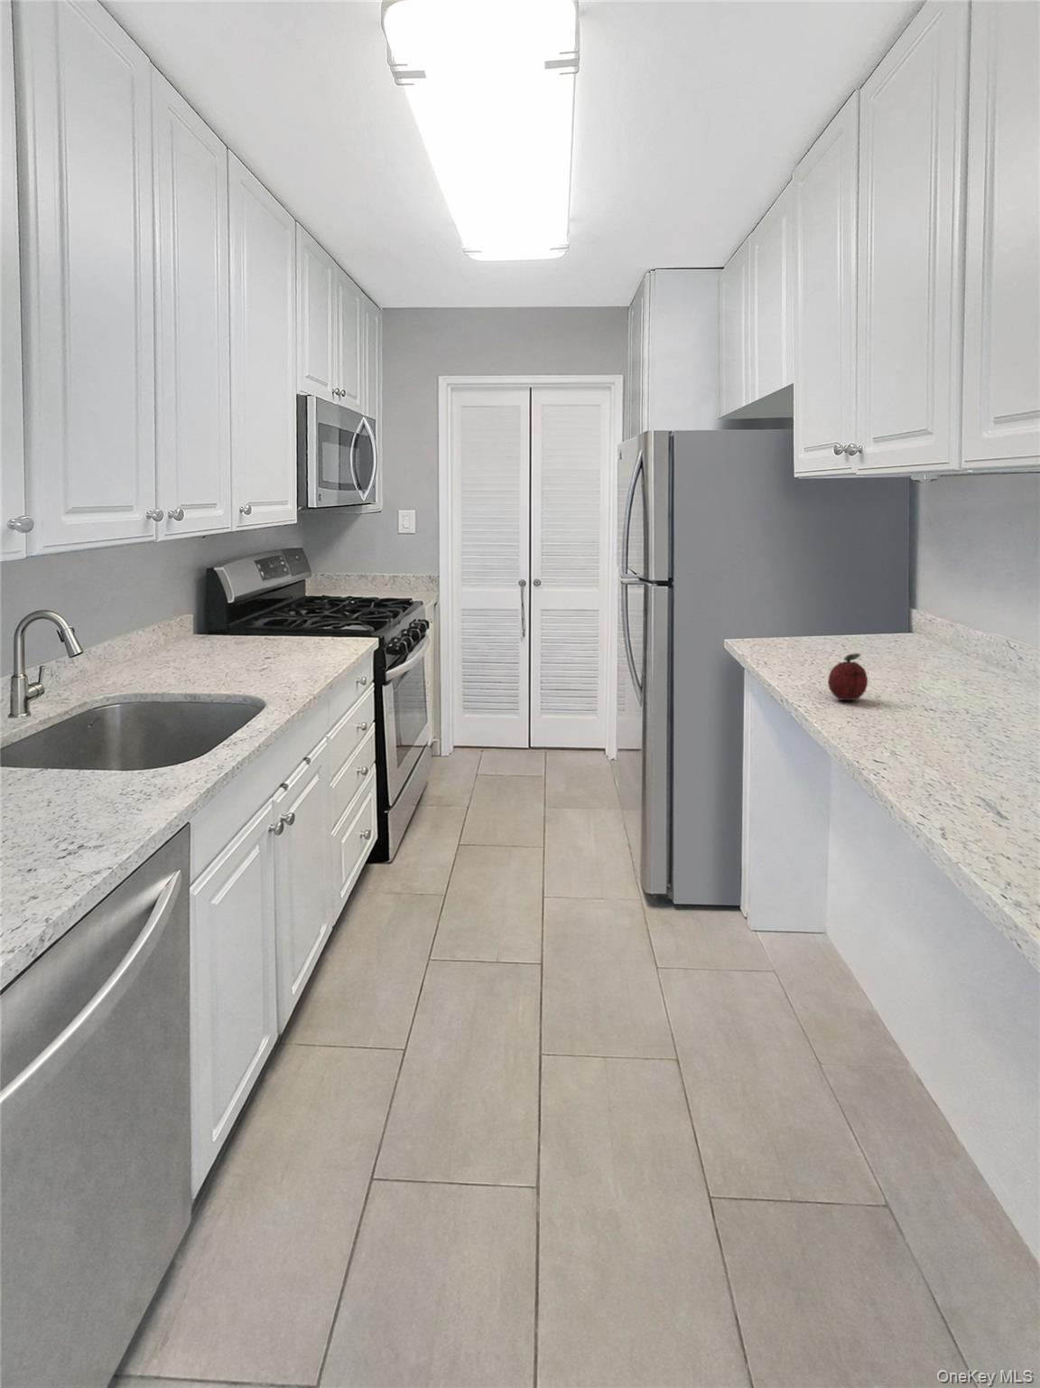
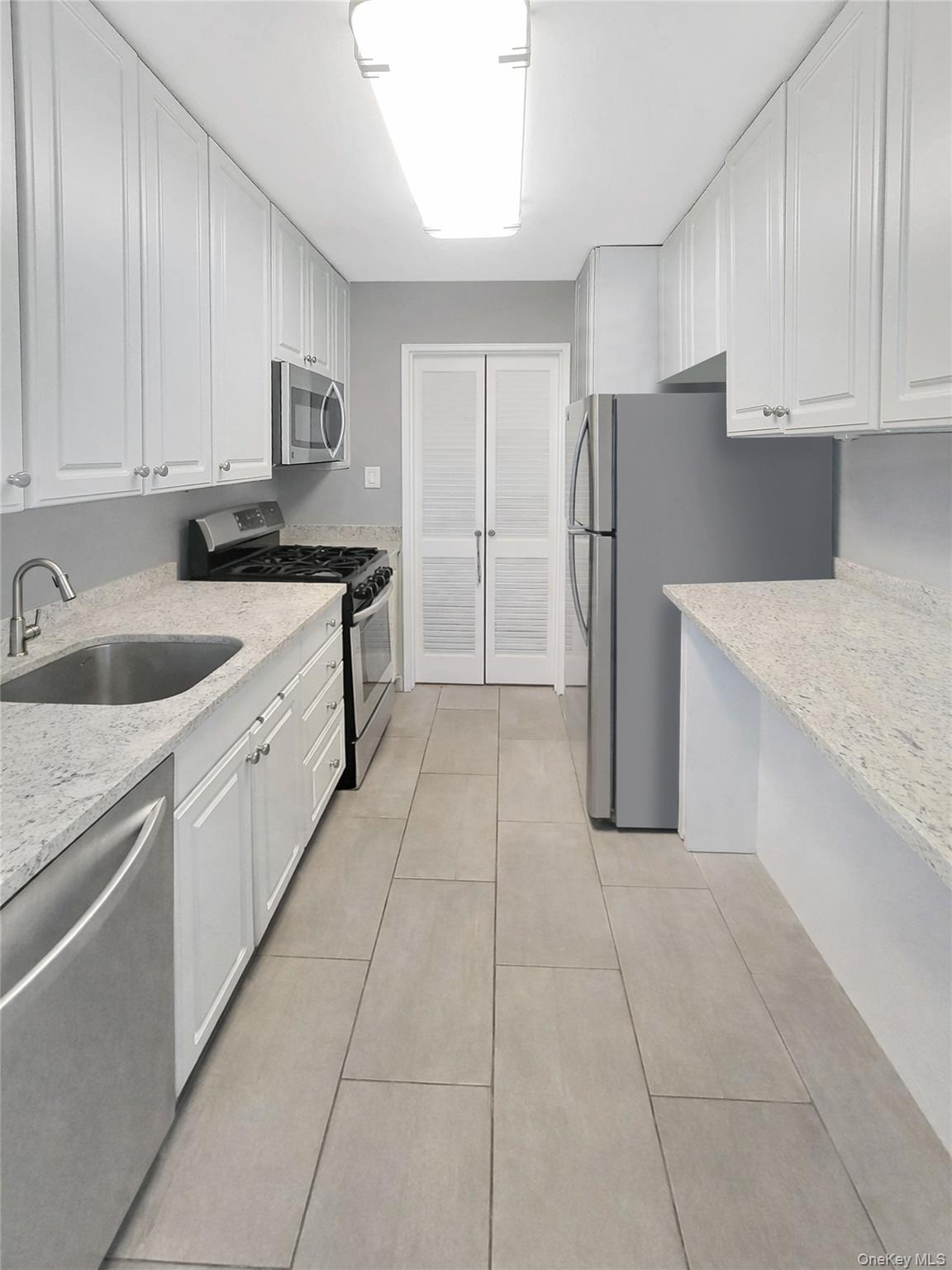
- fruit [827,652,868,702]
